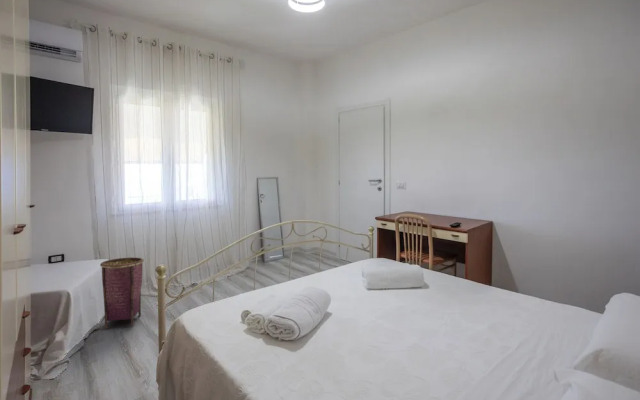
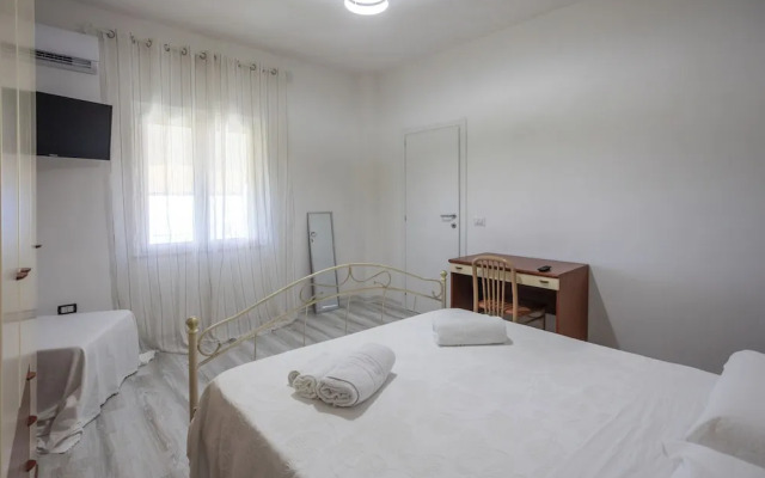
- woven basket [99,257,145,330]
